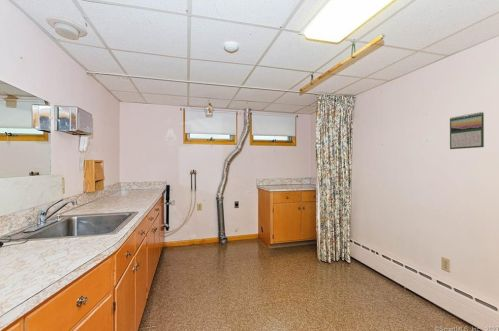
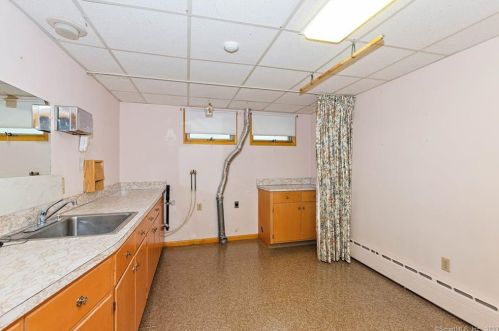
- calendar [449,111,485,150]
